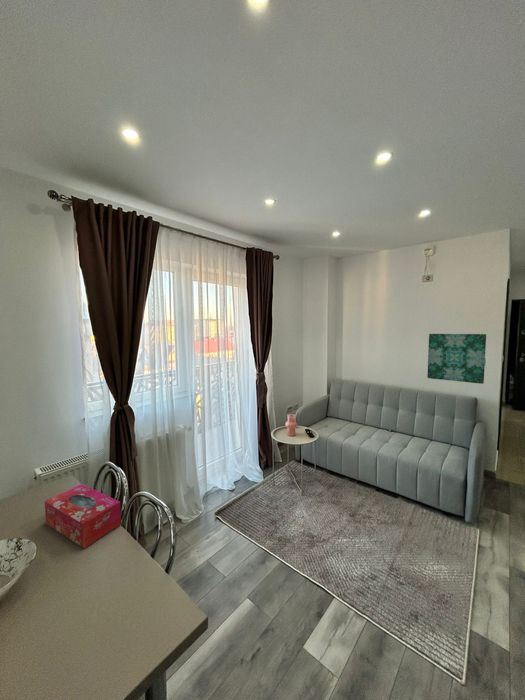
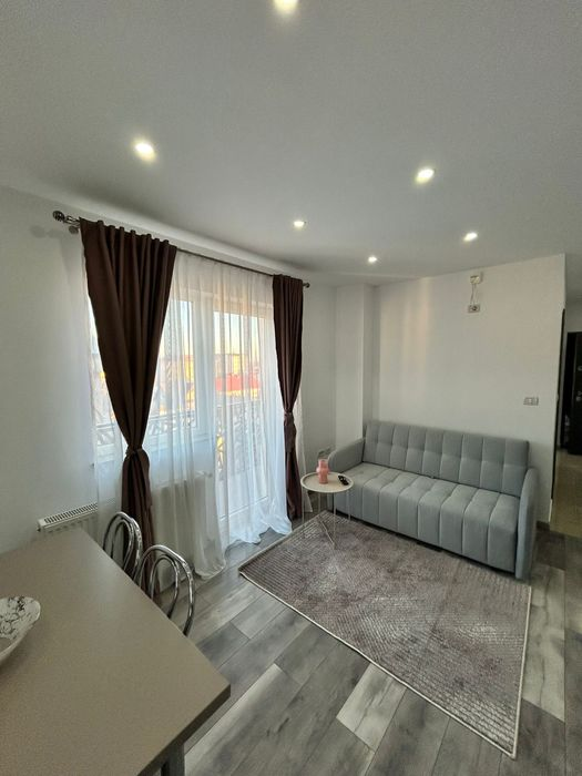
- tissue box [44,483,122,549]
- wall art [426,333,487,385]
